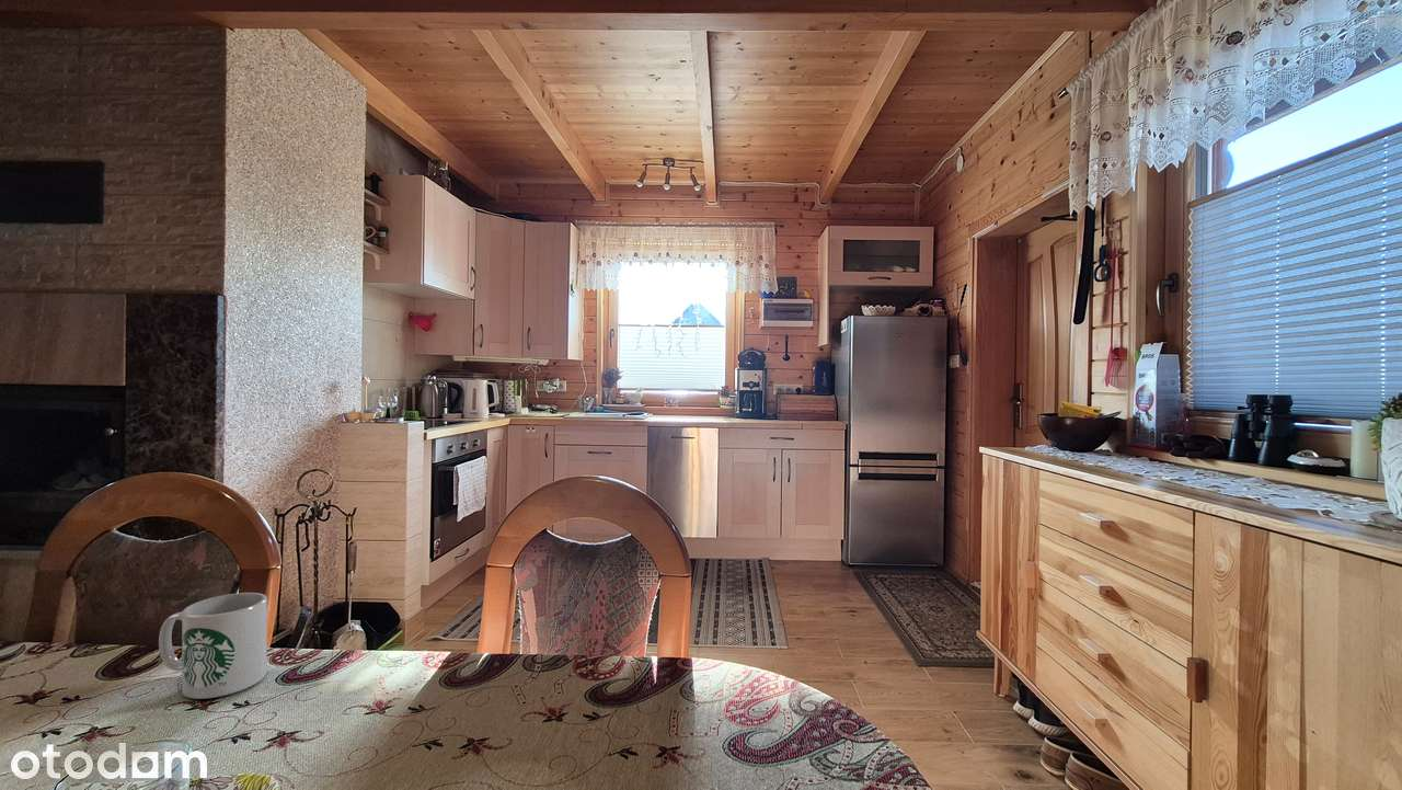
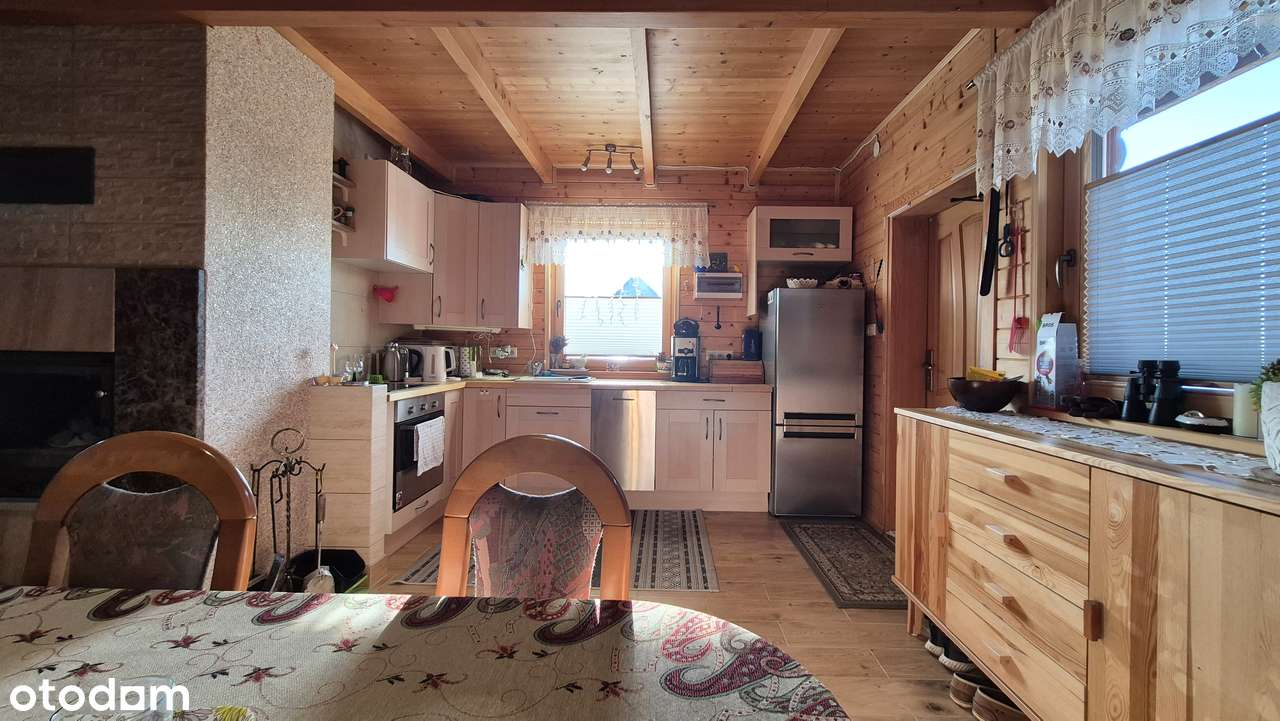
- mug [158,592,268,700]
